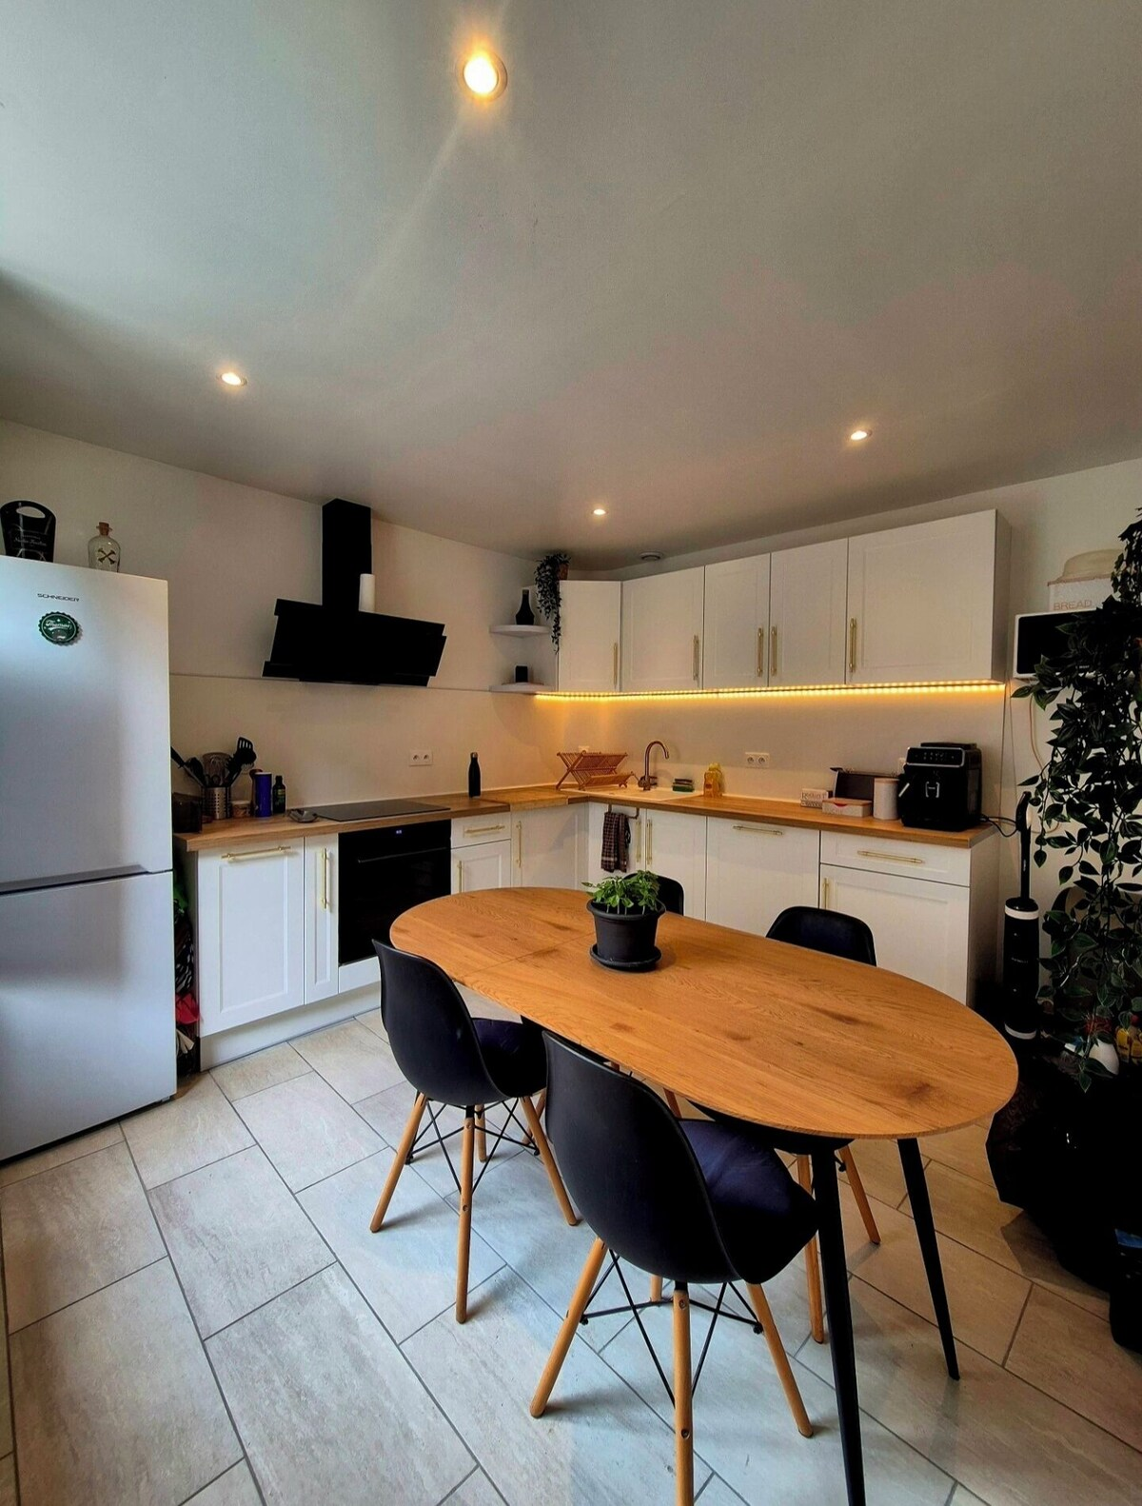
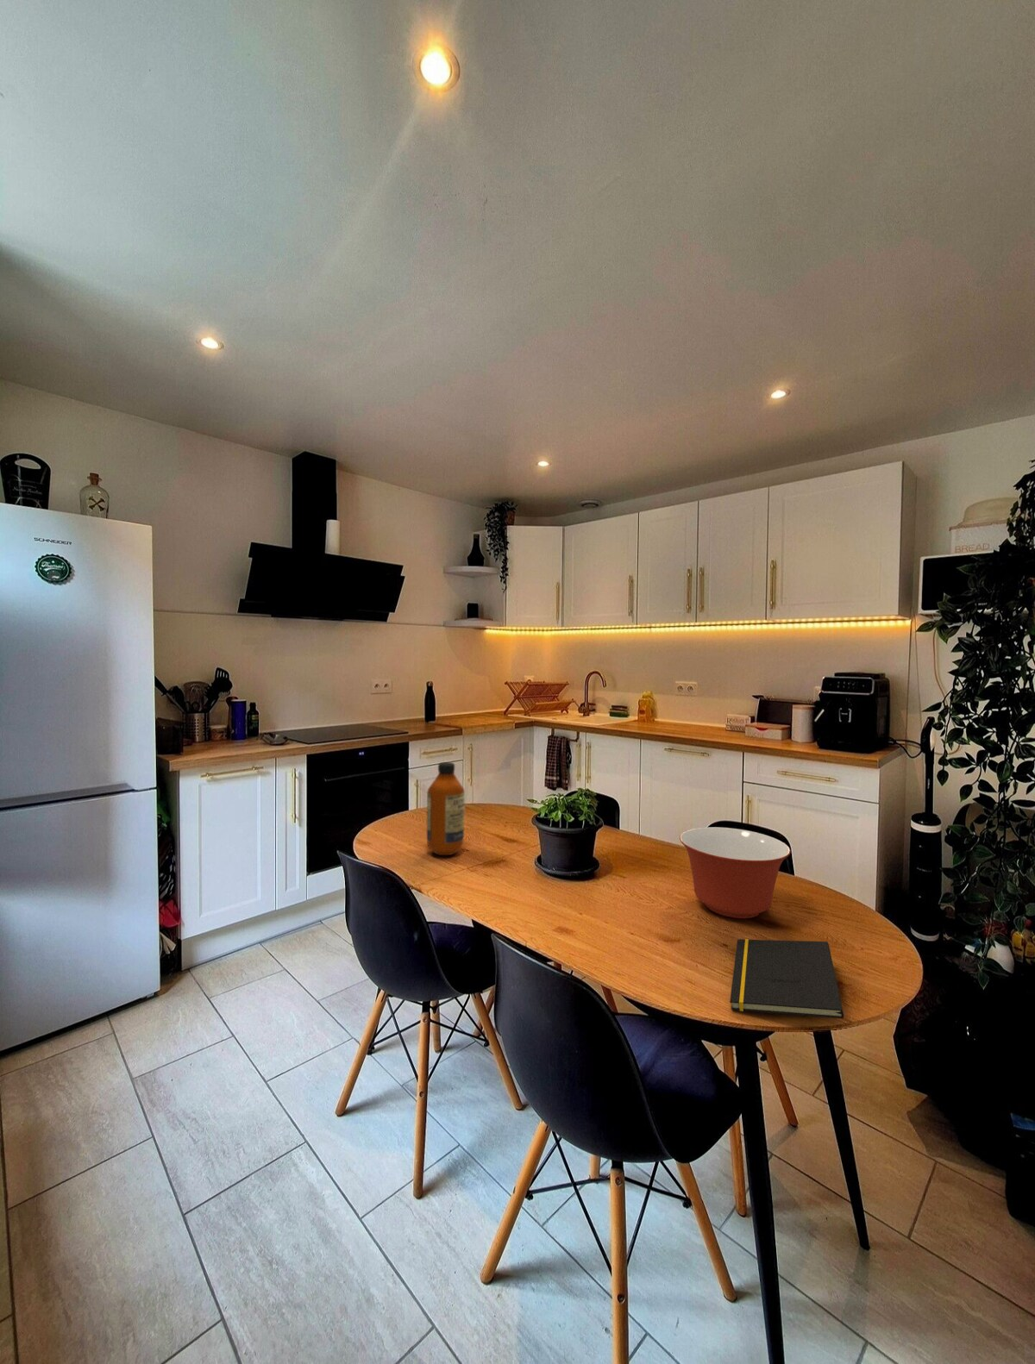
+ mixing bowl [678,827,791,919]
+ bottle [426,761,465,856]
+ notepad [728,938,845,1019]
